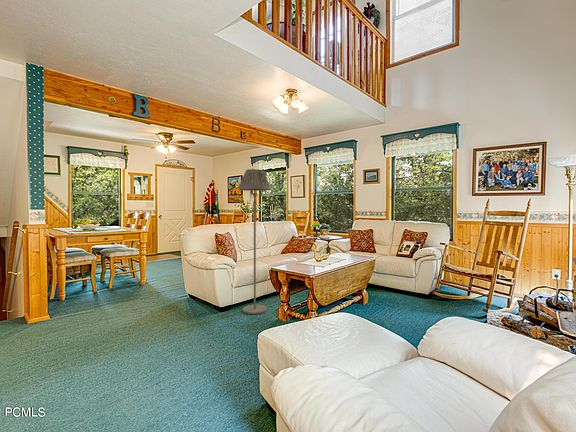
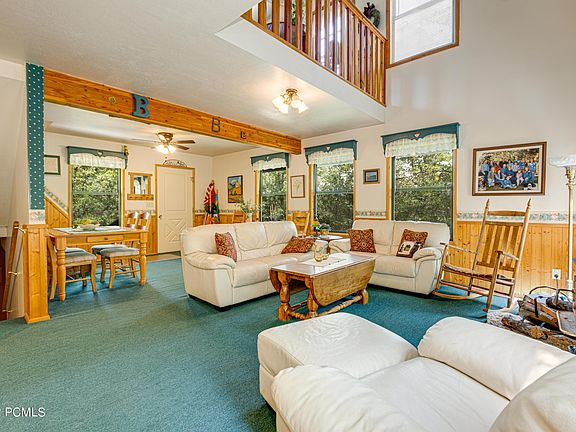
- floor lamp [238,168,271,315]
